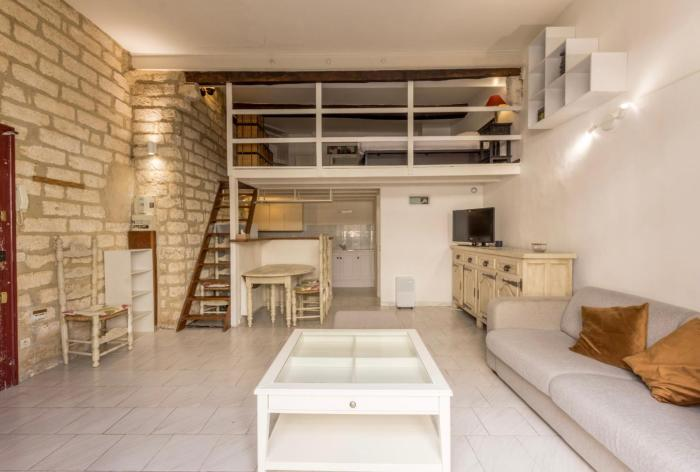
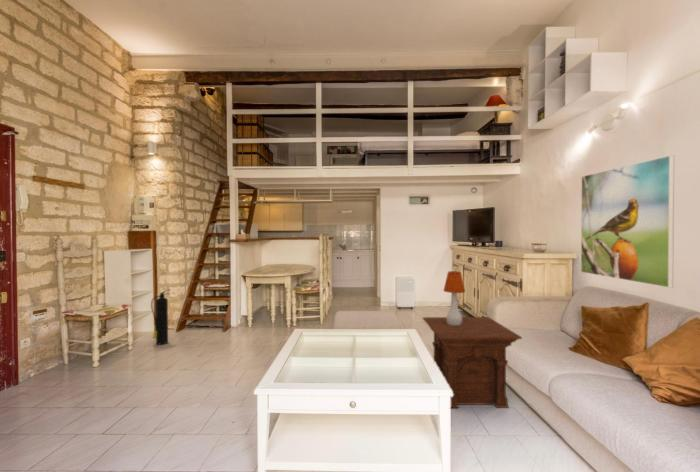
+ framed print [580,155,675,289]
+ fire extinguisher [150,288,171,346]
+ table lamp [442,270,466,325]
+ side table [422,316,523,409]
